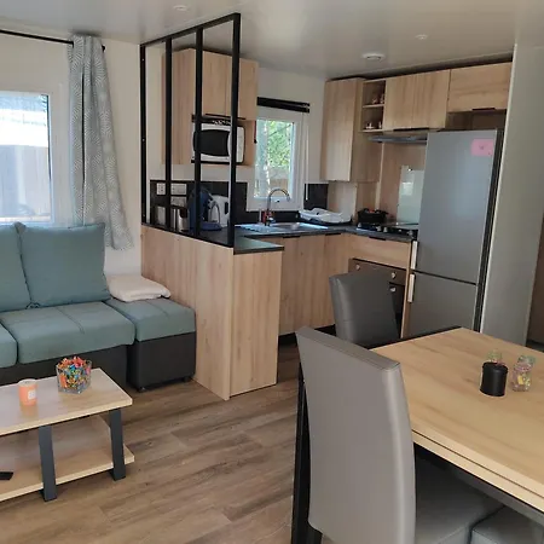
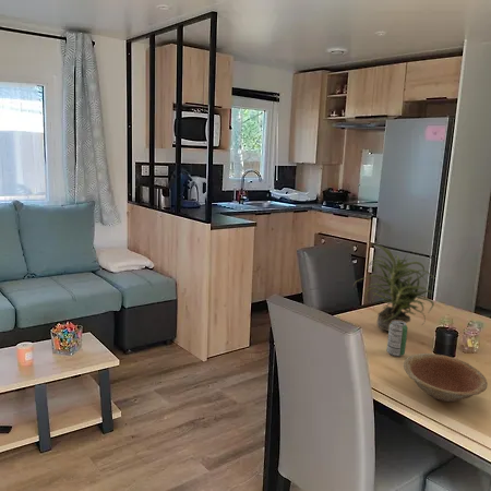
+ potted plant [352,243,436,333]
+ bowl [403,352,489,403]
+ beverage can [386,321,408,358]
